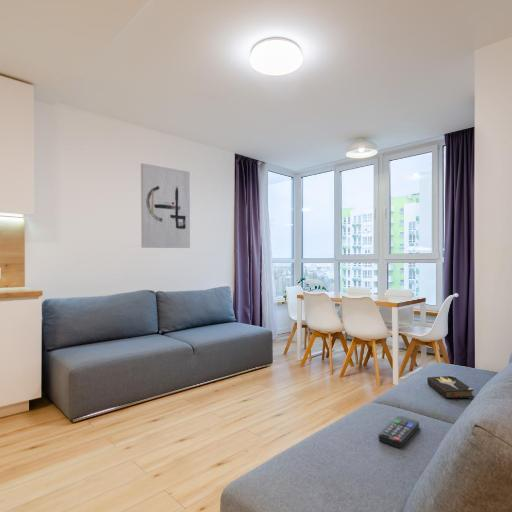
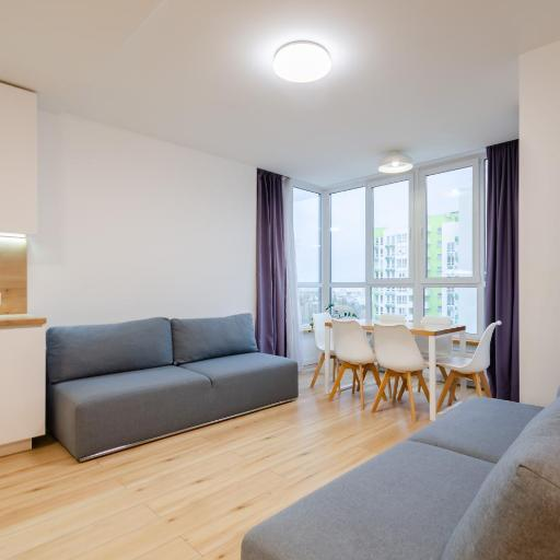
- wall art [140,162,191,249]
- hardback book [426,375,475,399]
- remote control [378,415,420,449]
